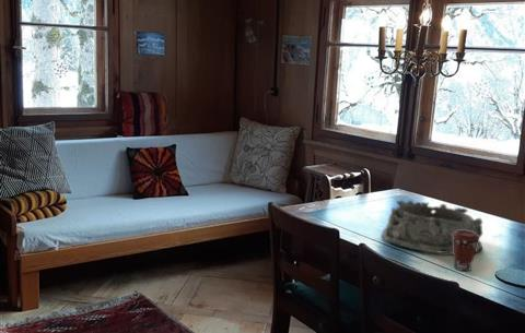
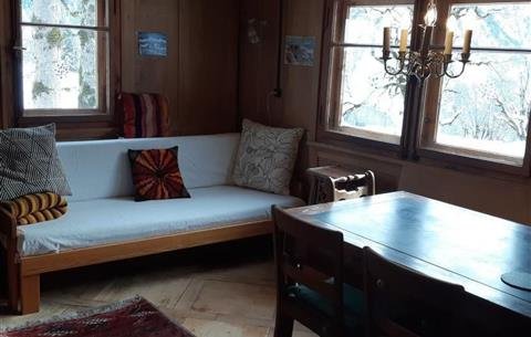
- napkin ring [381,199,483,254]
- coffee cup [453,230,480,272]
